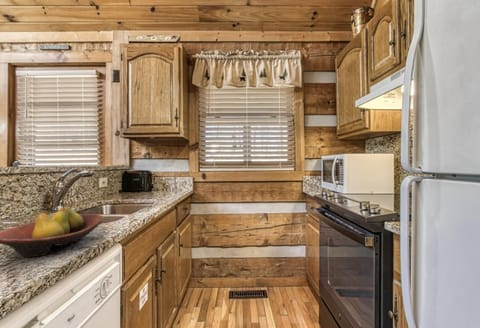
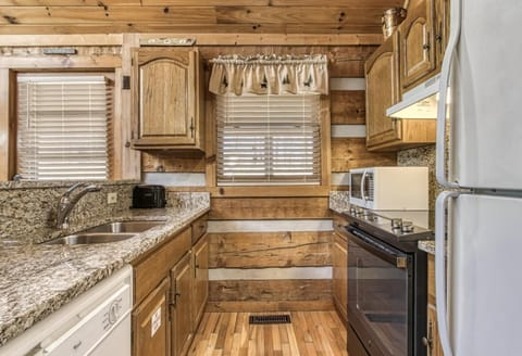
- fruit bowl [0,206,105,258]
